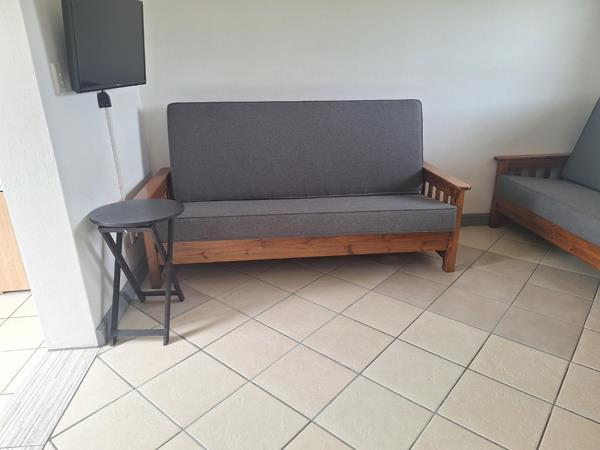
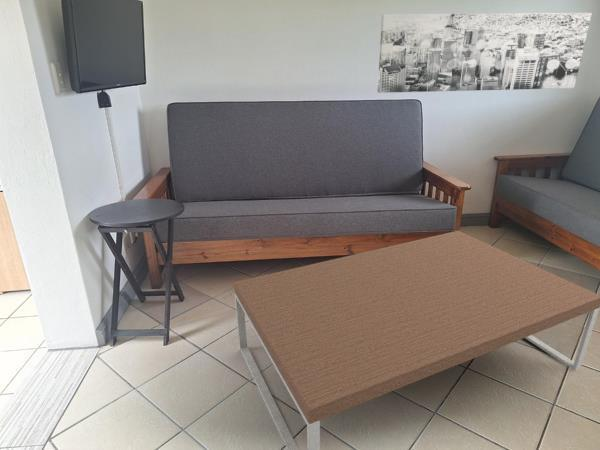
+ coffee table [233,230,600,450]
+ wall art [377,12,593,94]
